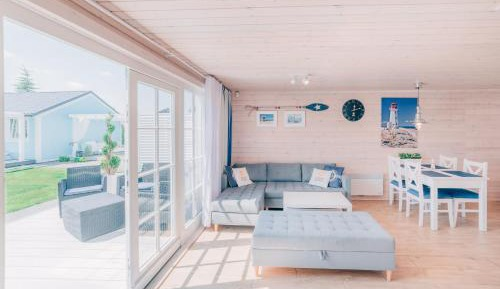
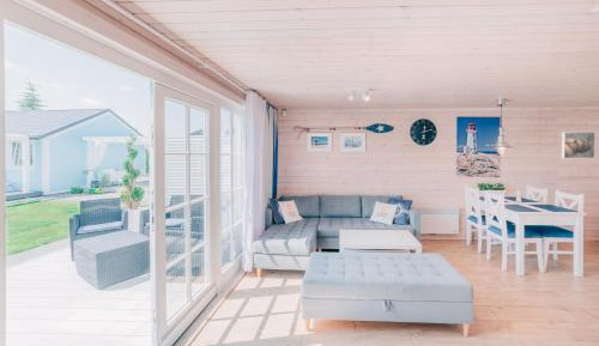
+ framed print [561,130,597,159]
